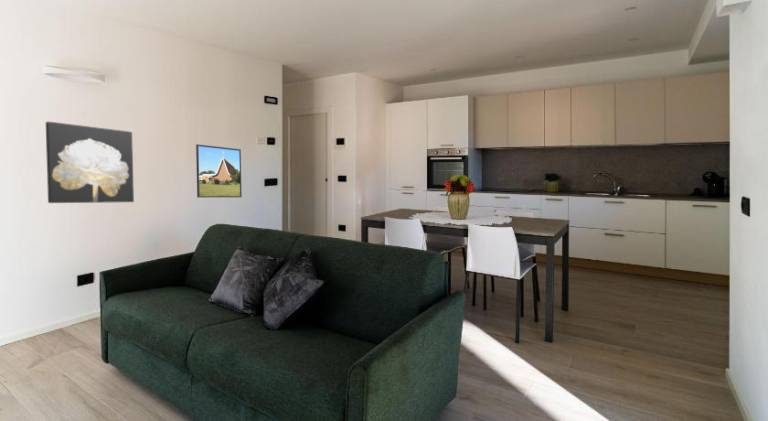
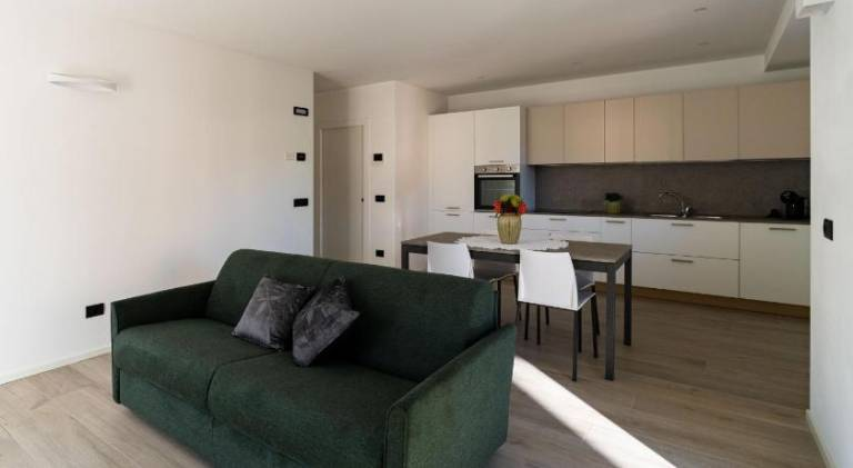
- wall art [45,121,135,204]
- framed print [195,143,243,199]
